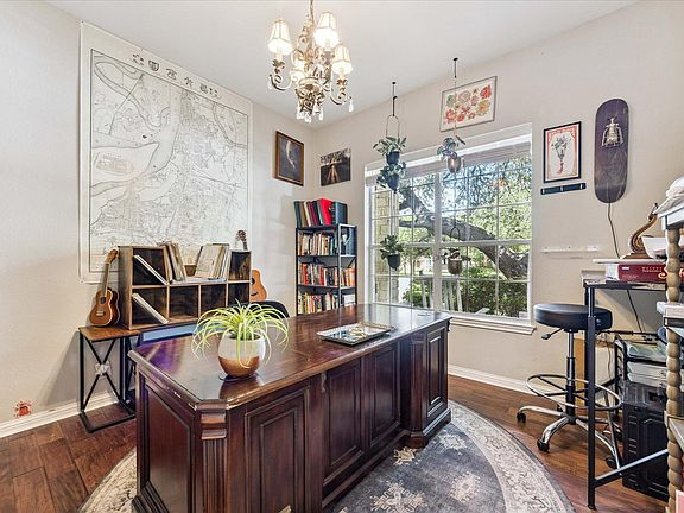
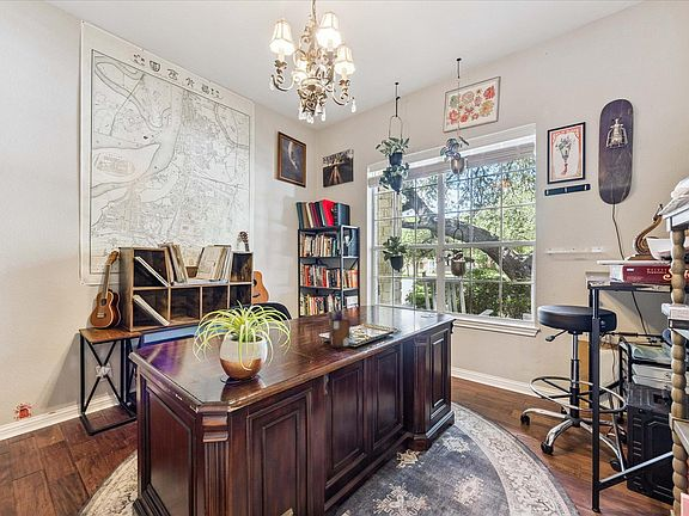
+ desk organizer [328,305,350,349]
